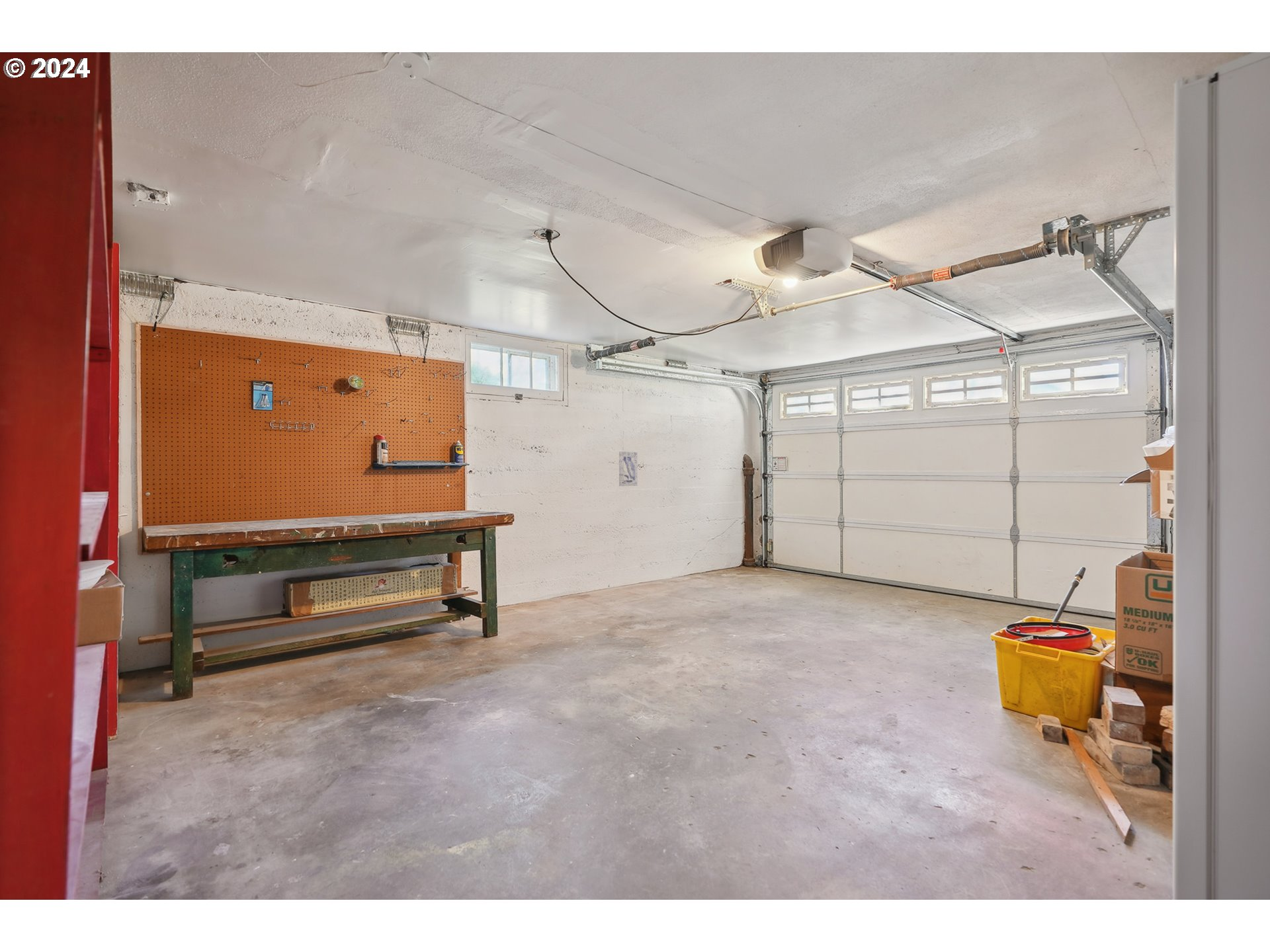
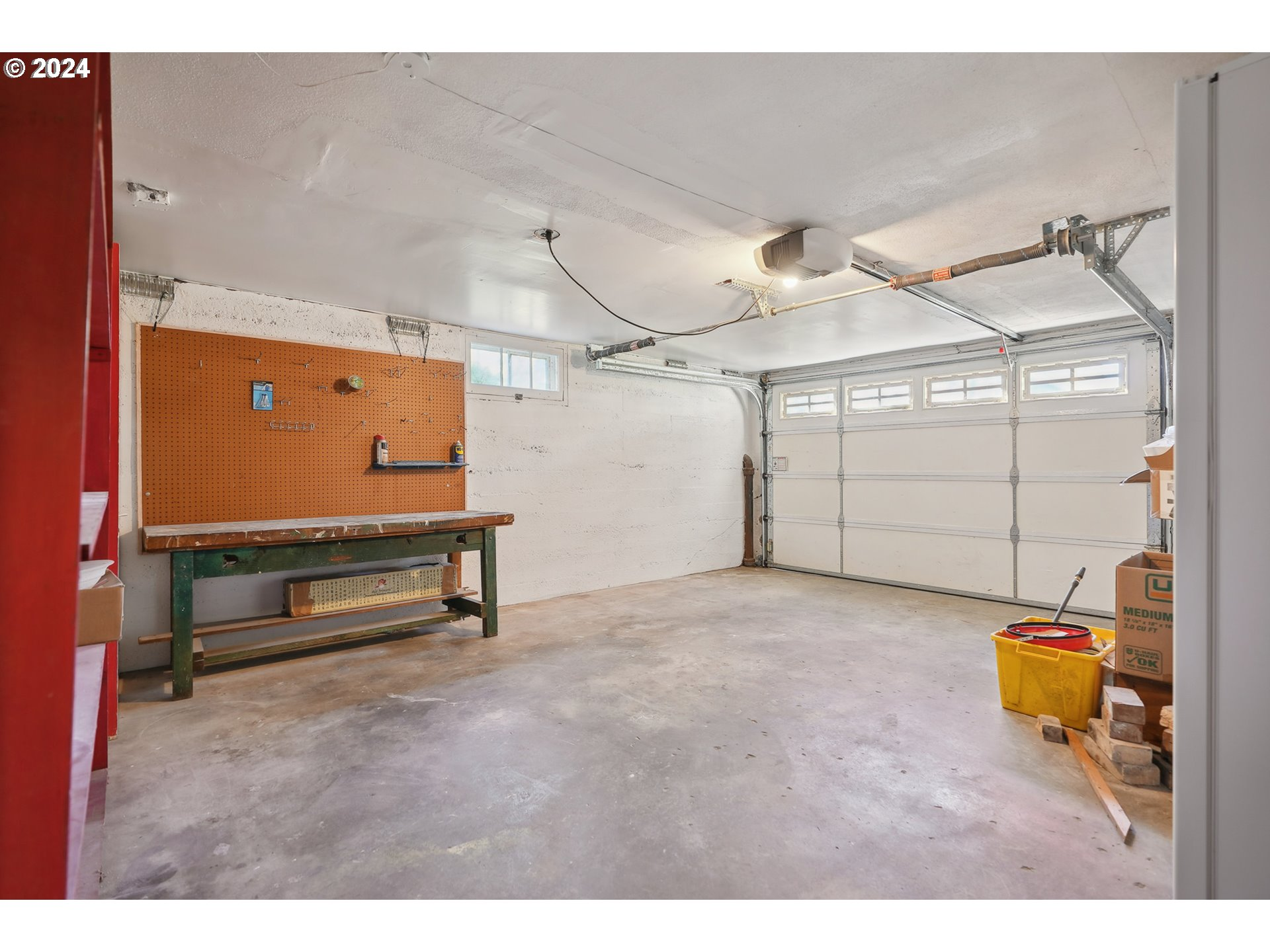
- wall art [618,451,638,487]
